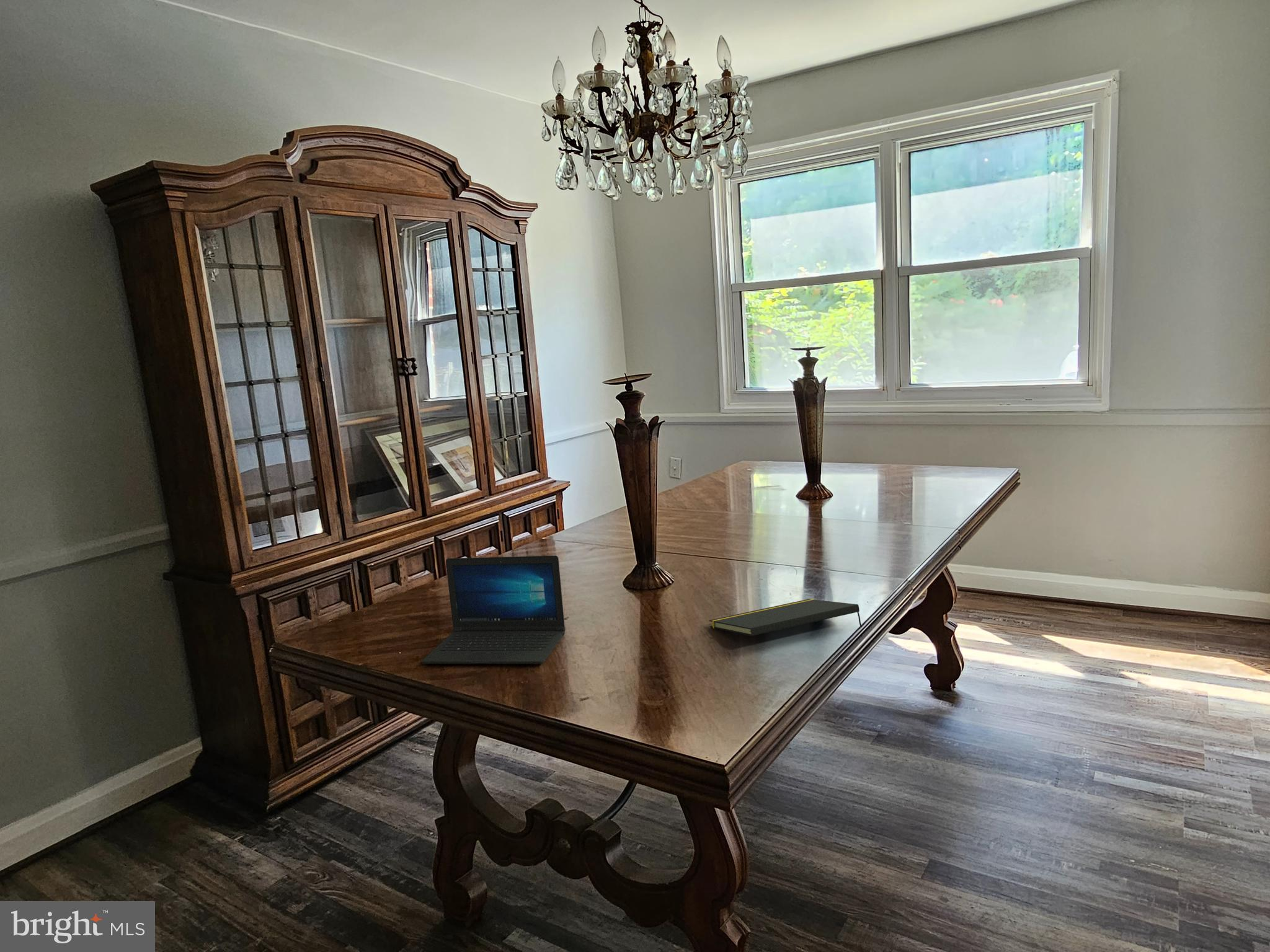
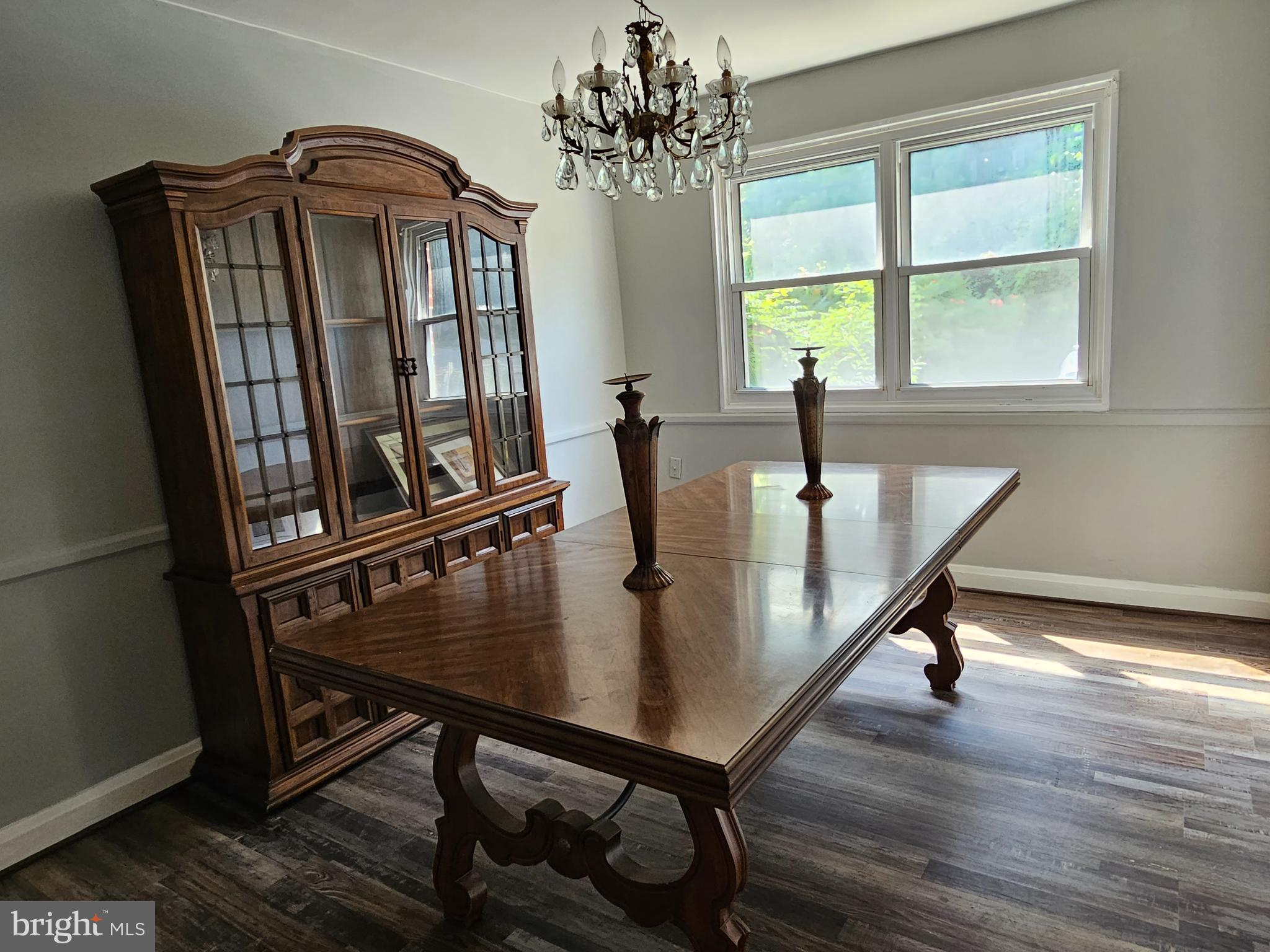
- laptop [421,555,566,664]
- notepad [709,599,863,637]
